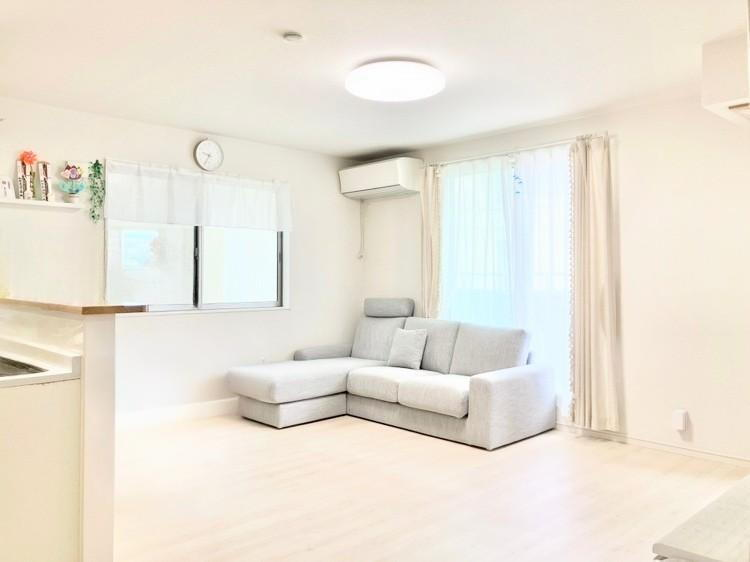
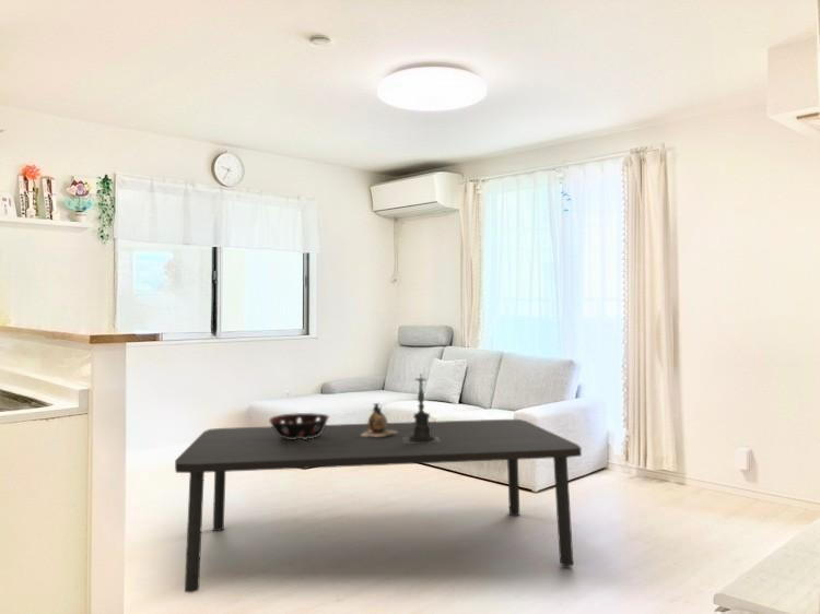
+ vase [361,402,398,437]
+ decorative bowl [268,412,330,439]
+ candle holder [402,375,441,444]
+ dining table [174,418,583,594]
